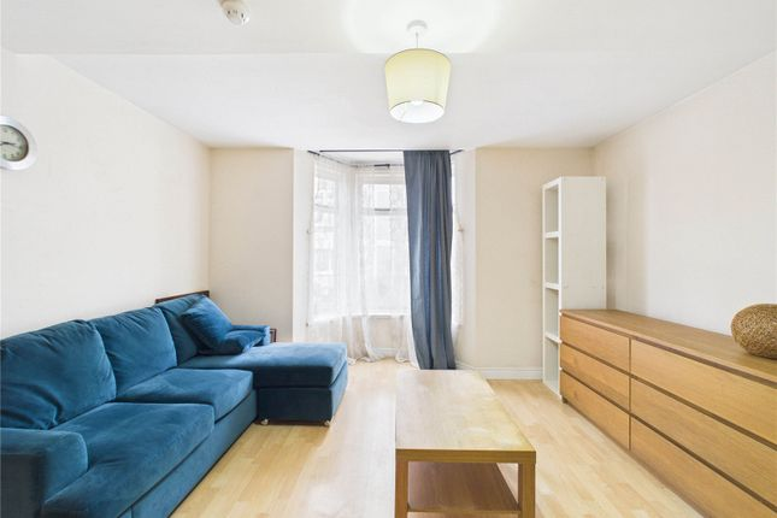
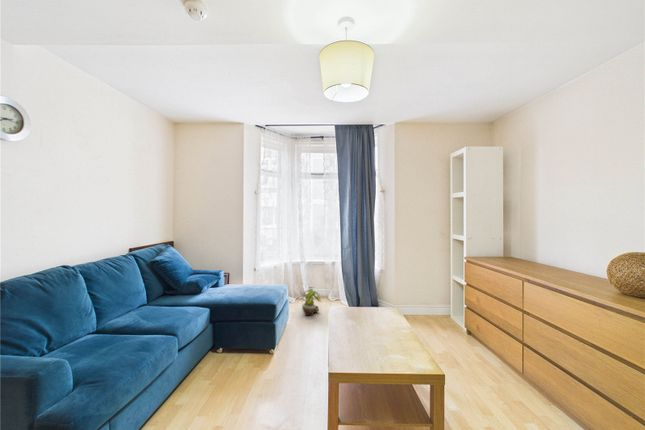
+ potted plant [301,286,322,317]
